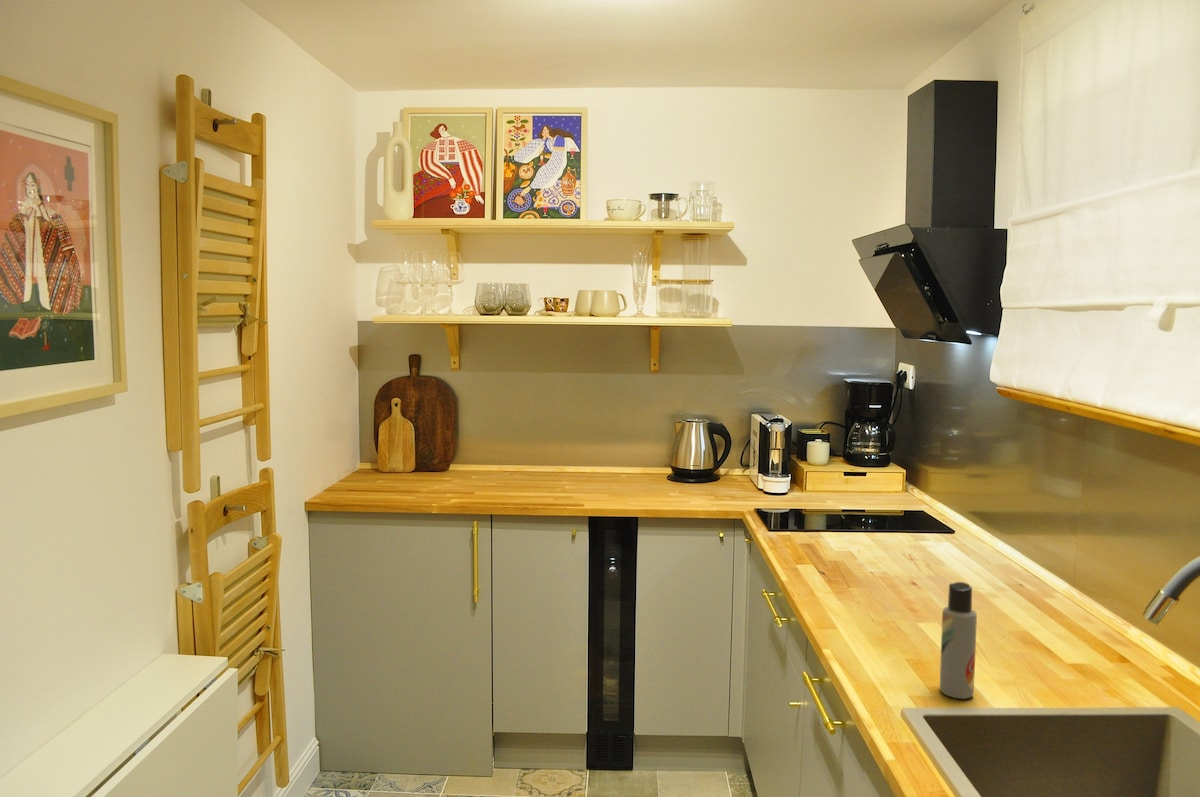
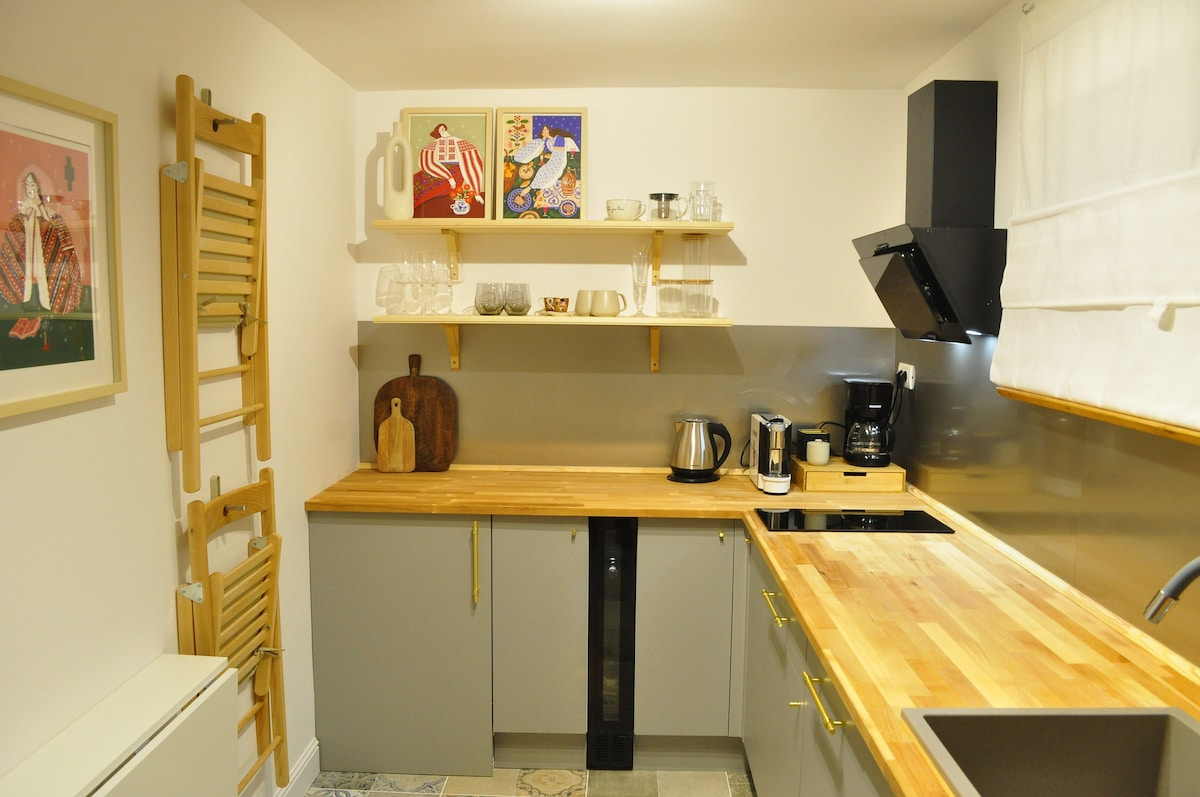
- lotion bottle [939,581,978,700]
